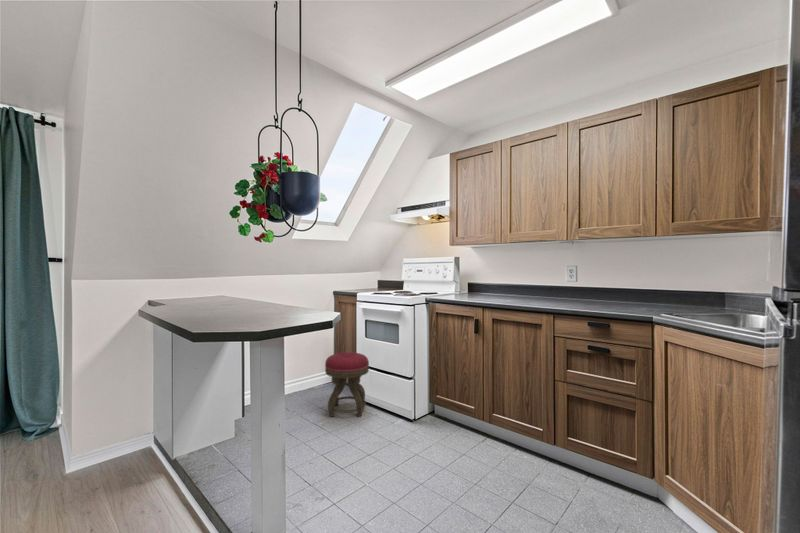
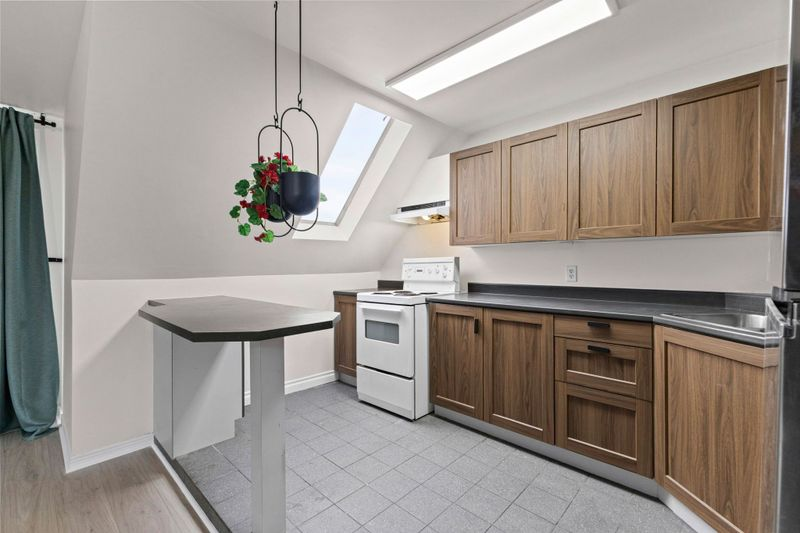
- stool [324,351,370,418]
